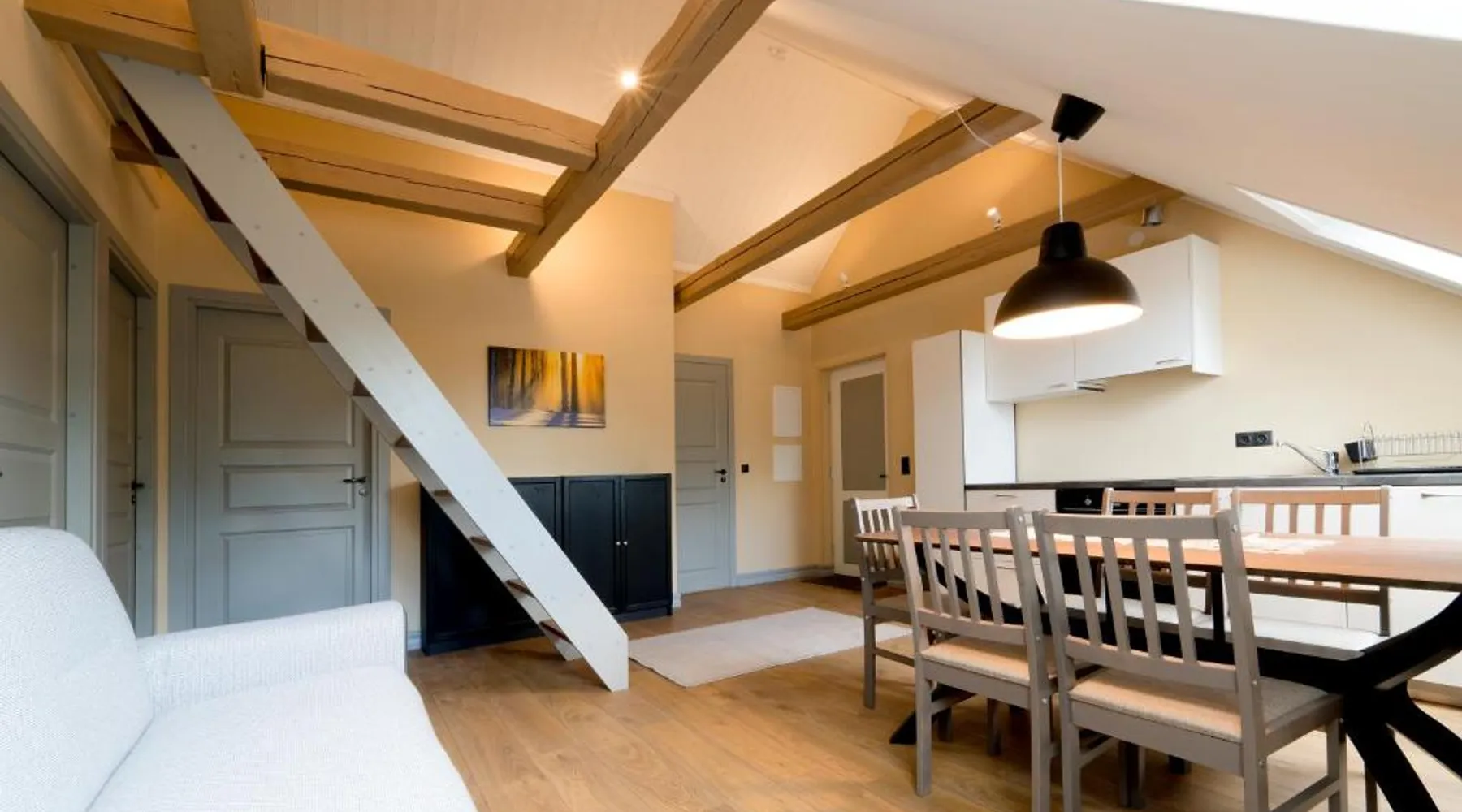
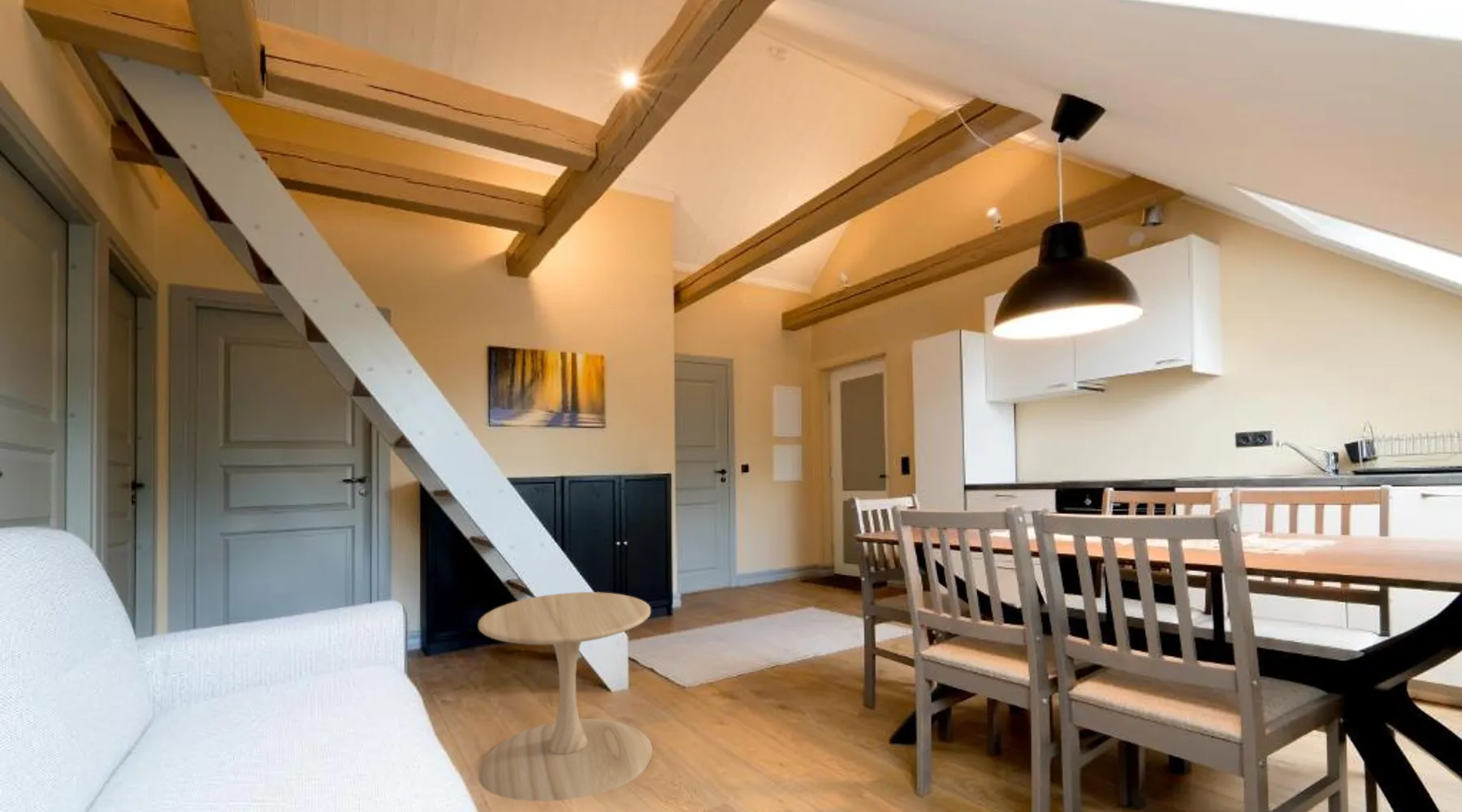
+ side table [478,591,653,802]
